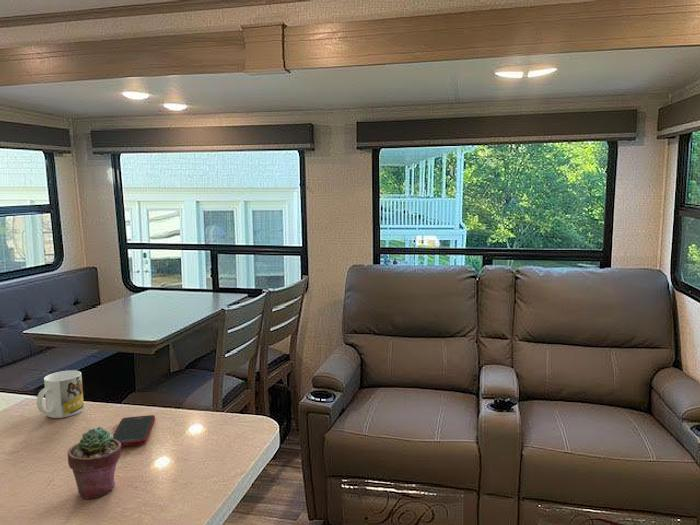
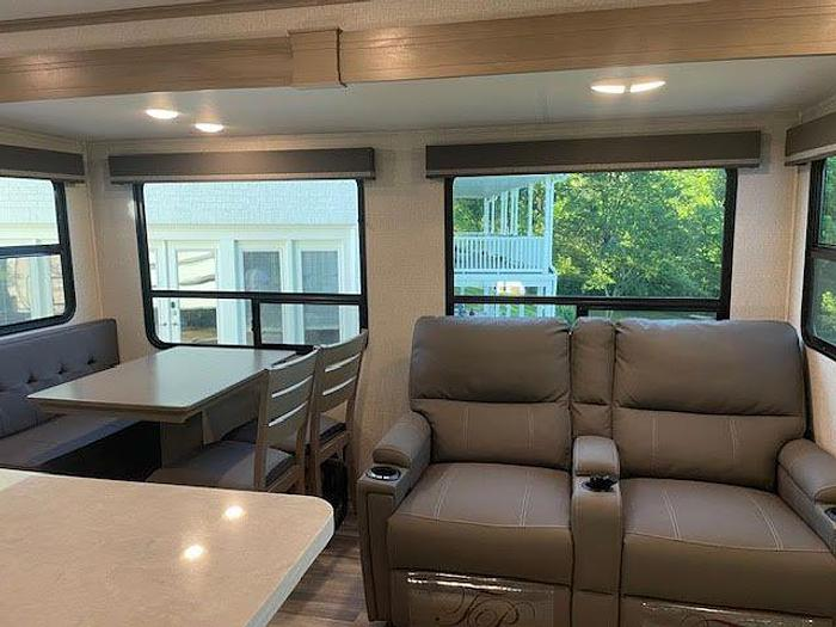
- cell phone [112,414,156,447]
- potted succulent [67,426,122,500]
- mug [36,370,85,419]
